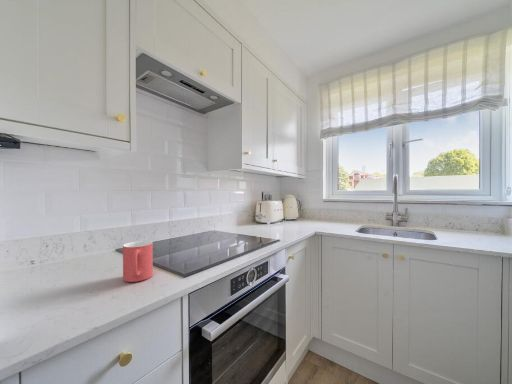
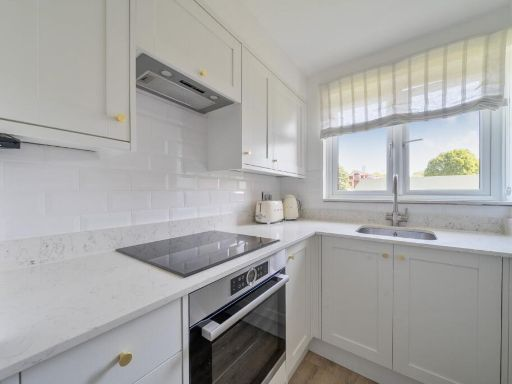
- mug [122,240,154,283]
